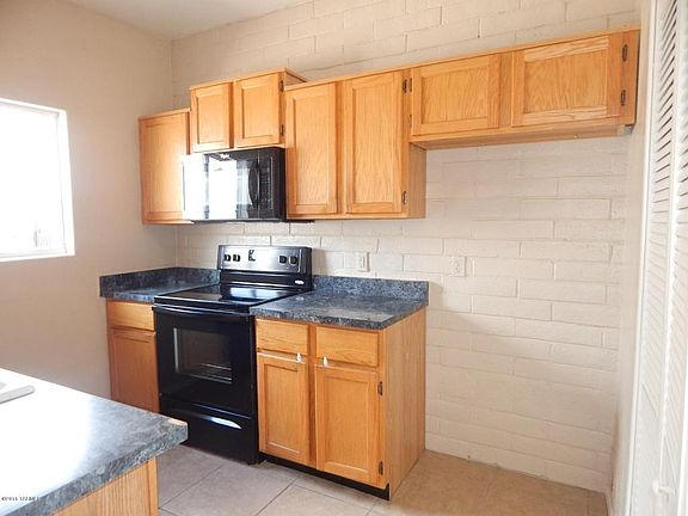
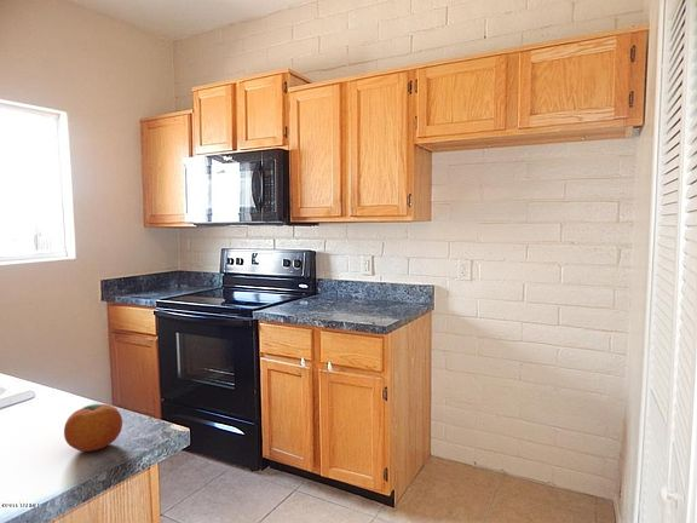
+ fruit [63,403,123,453]
